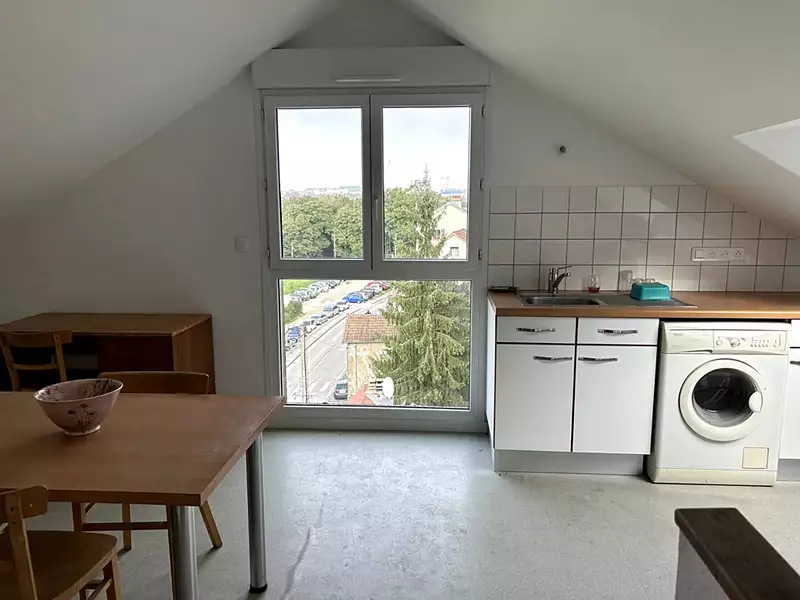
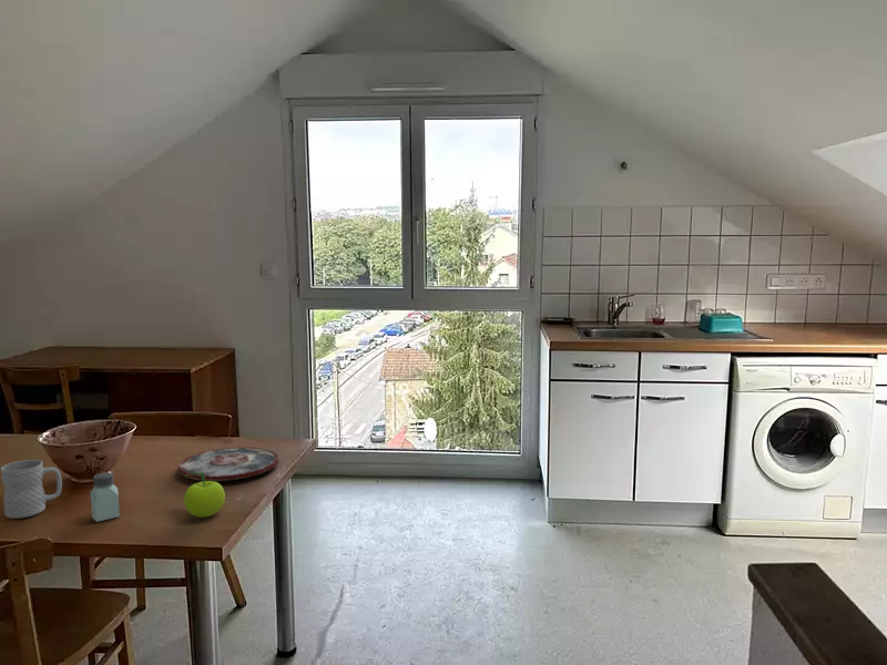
+ saltshaker [90,471,121,523]
+ fruit [183,472,226,519]
+ plate [177,447,281,482]
+ mug [0,459,63,520]
